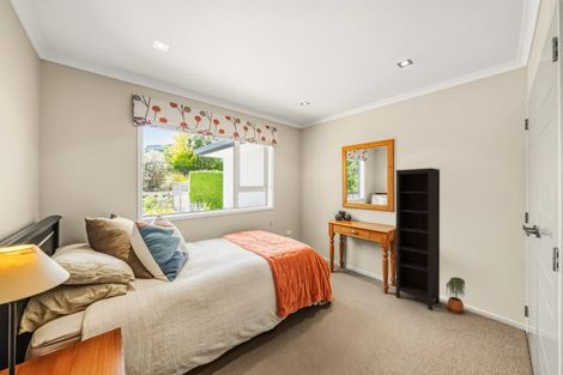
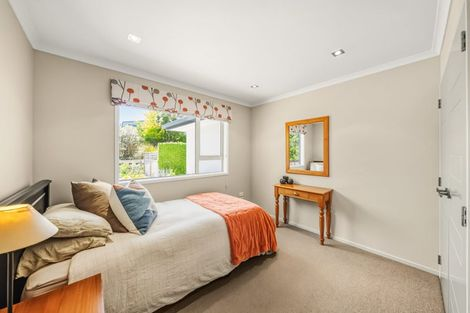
- potted plant [444,276,466,315]
- bookcase [394,167,441,312]
